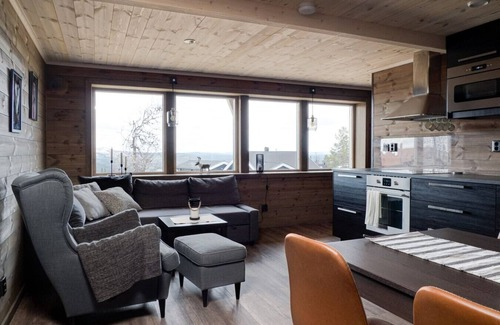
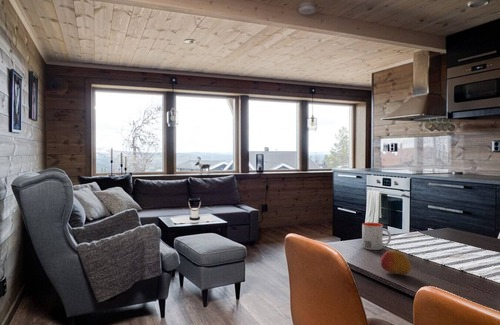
+ mug [361,222,392,251]
+ fruit [379,249,412,276]
